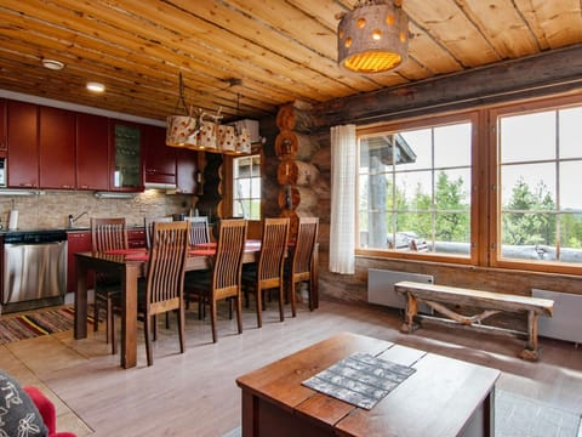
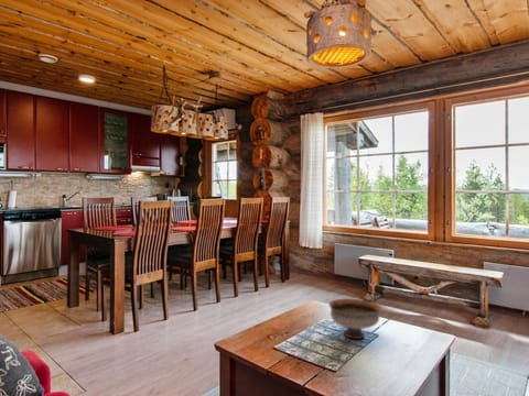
+ bowl [327,298,382,340]
